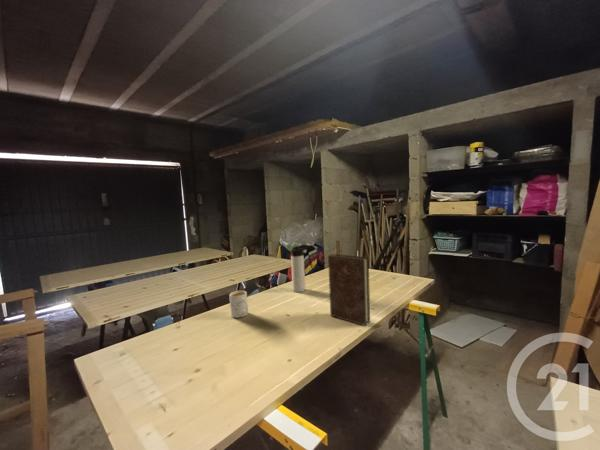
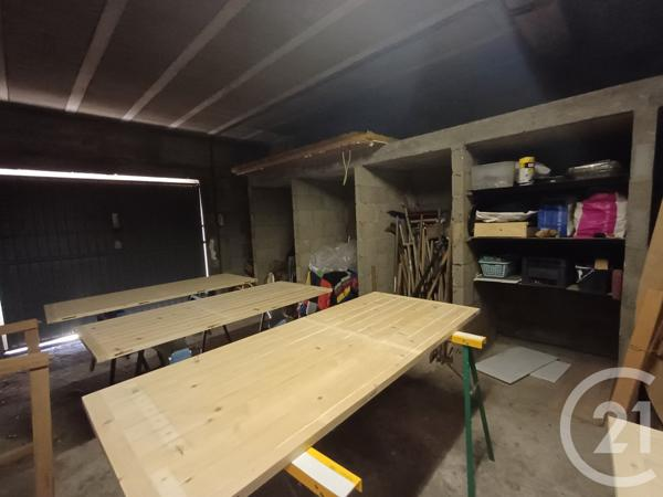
- book [327,253,371,327]
- thermos bottle [290,244,309,293]
- mug [228,290,249,319]
